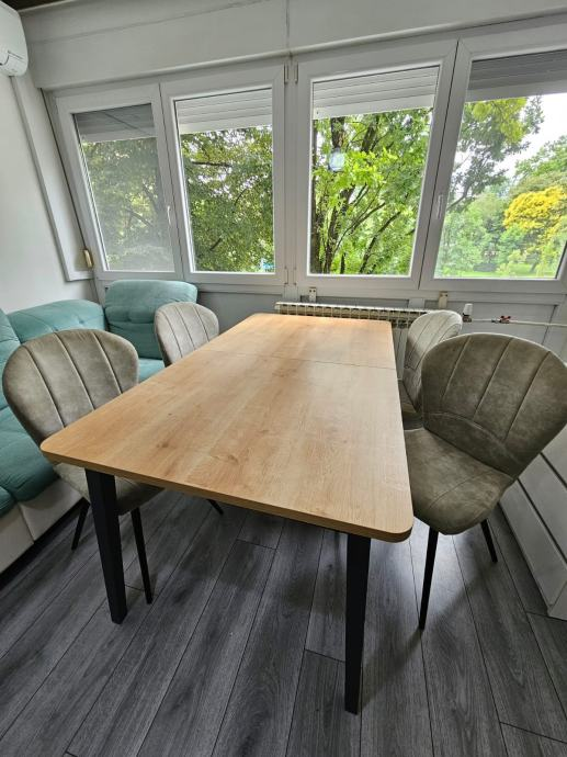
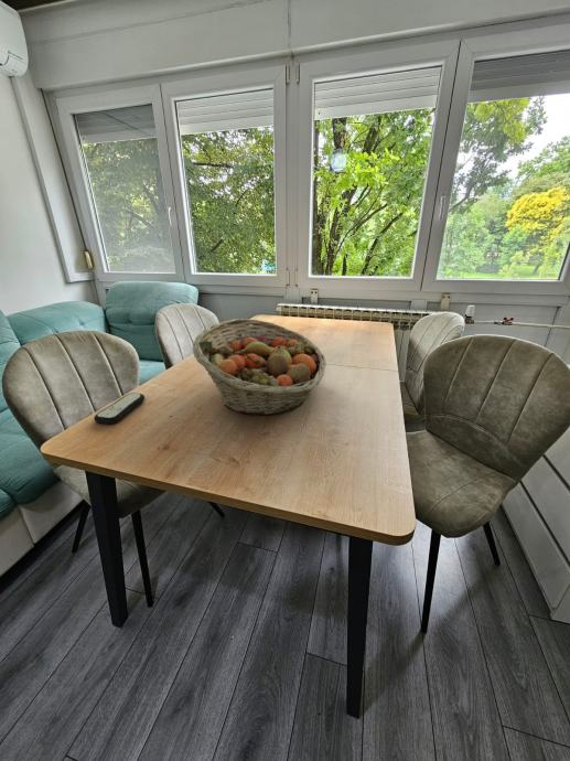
+ remote control [94,392,146,425]
+ fruit basket [192,318,327,416]
